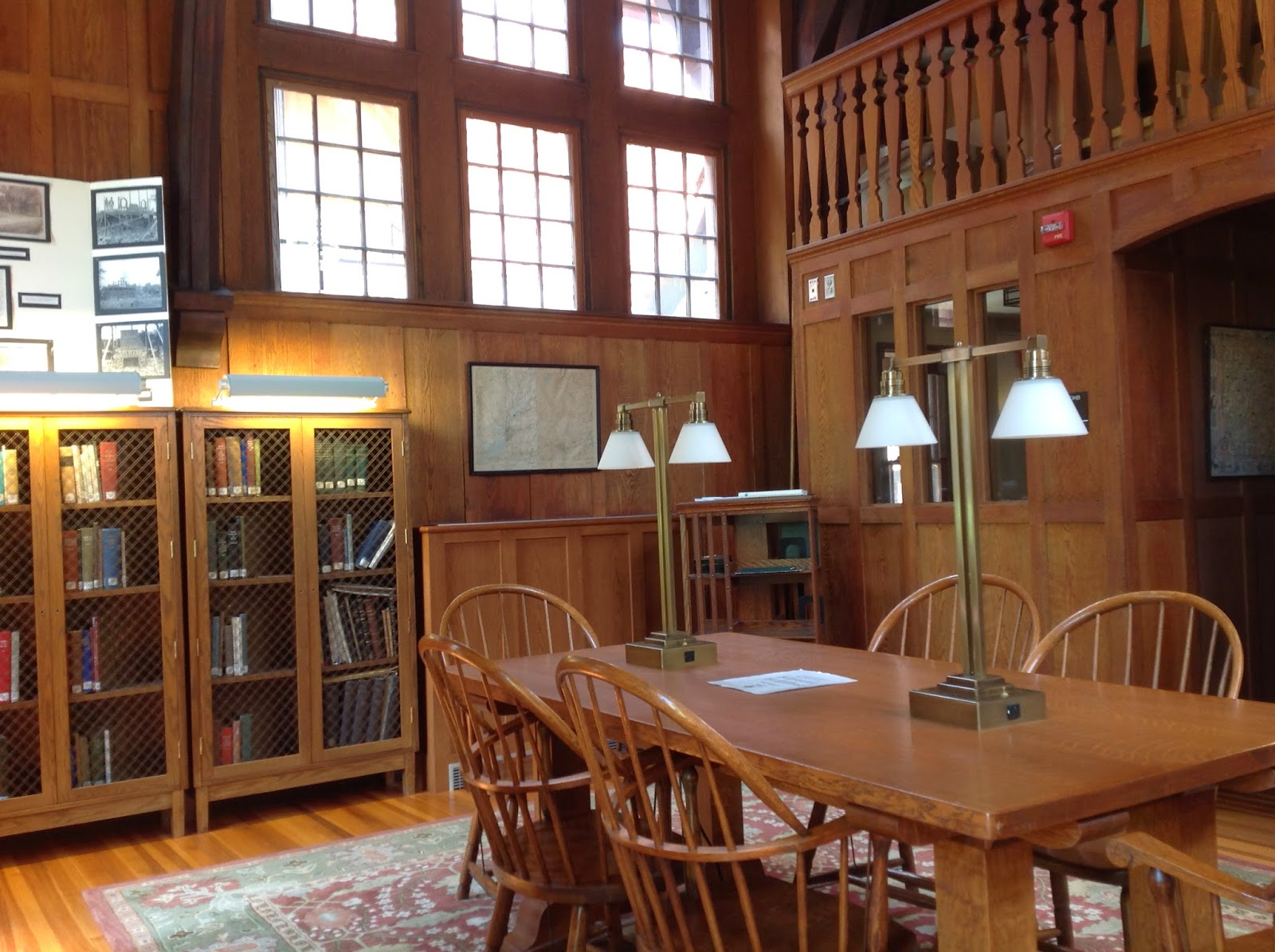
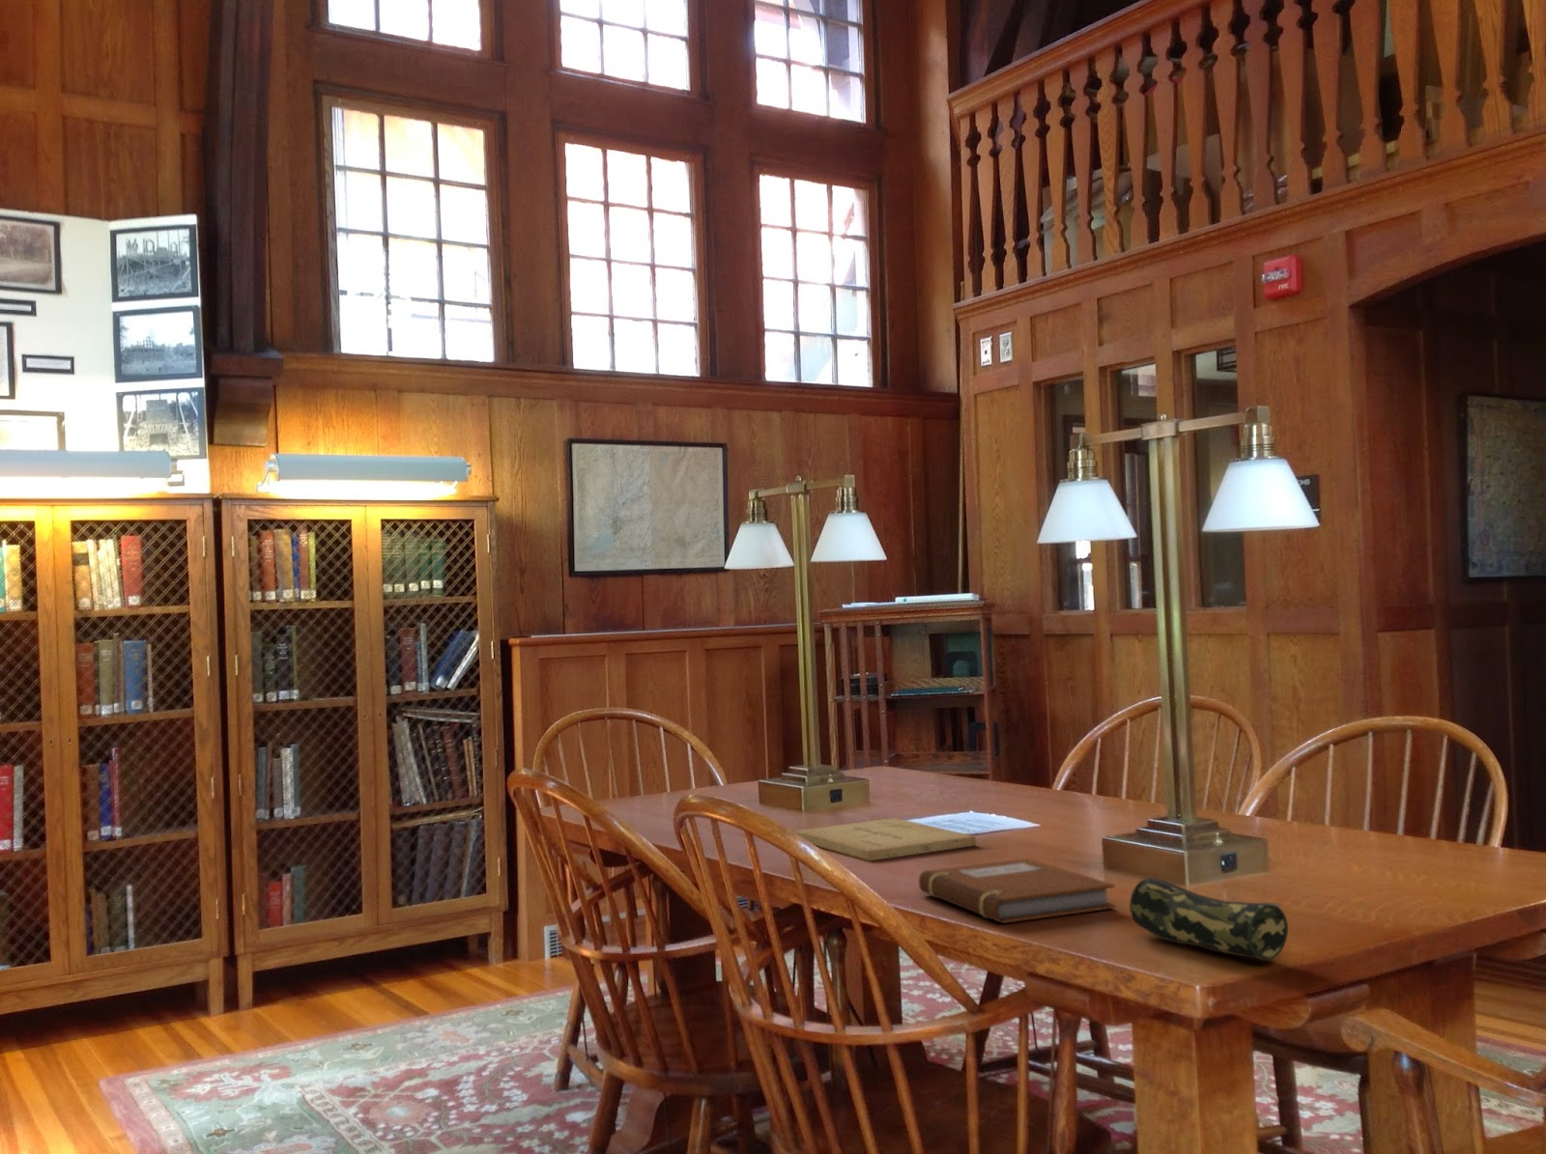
+ pencil case [1129,876,1289,961]
+ notebook [918,857,1116,924]
+ book [792,817,977,862]
